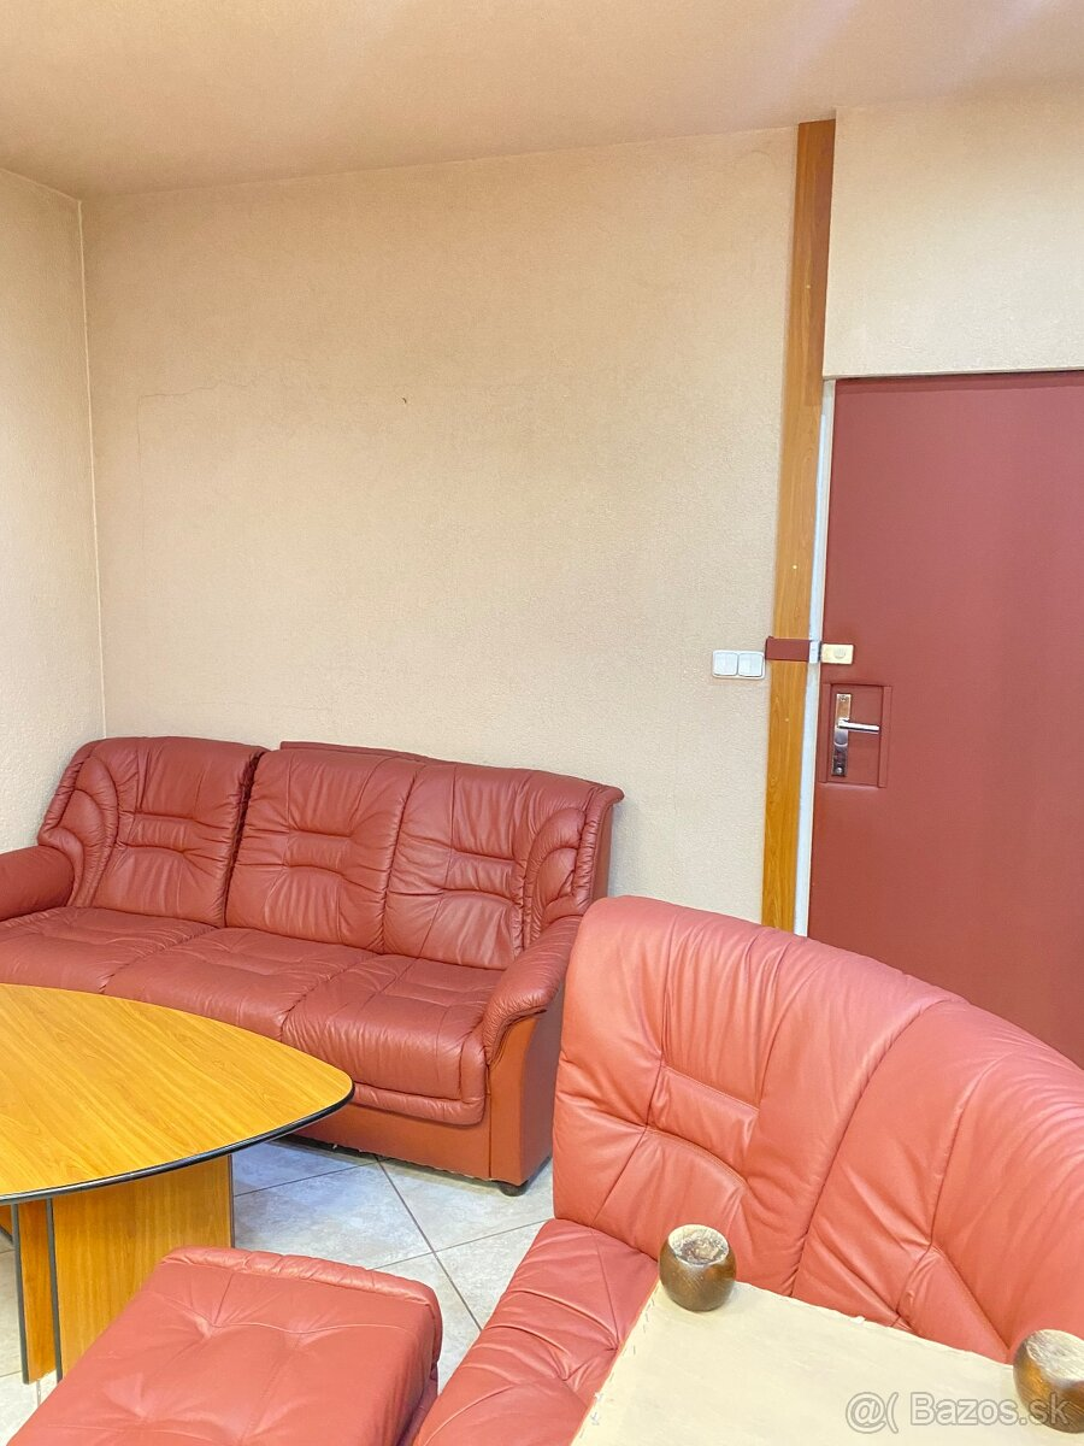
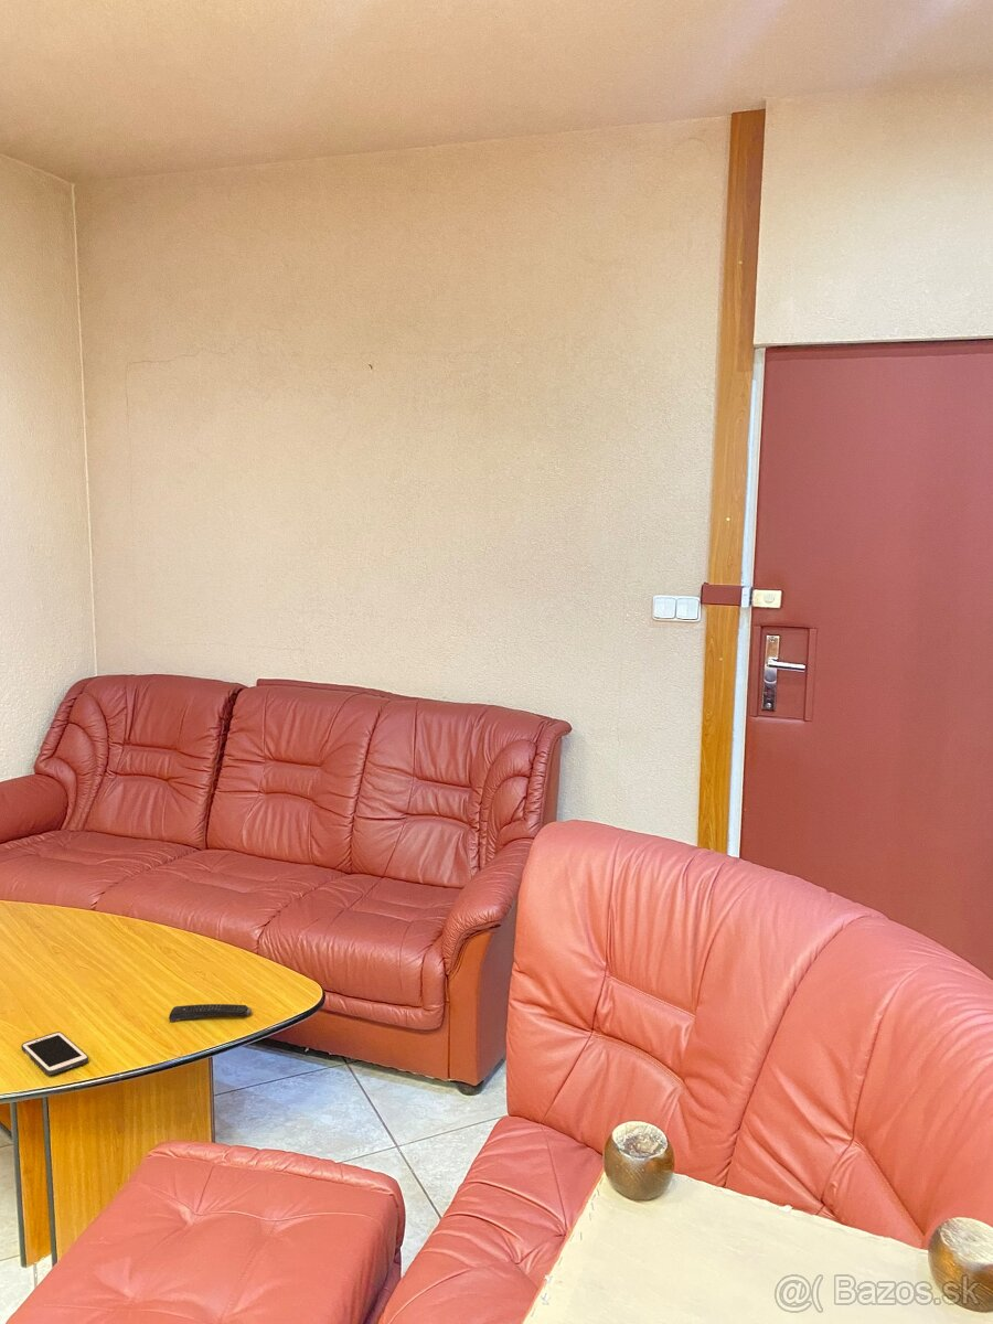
+ remote control [168,1003,253,1023]
+ cell phone [20,1031,89,1076]
